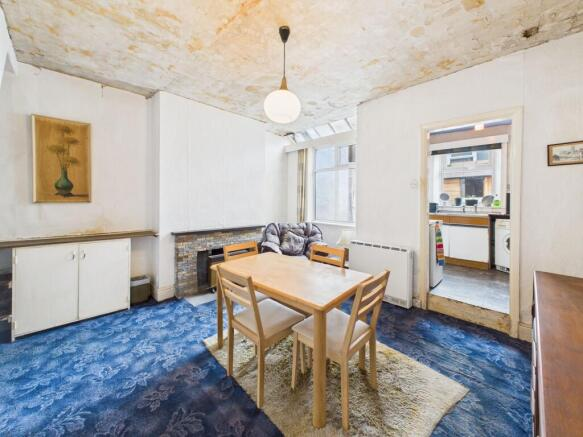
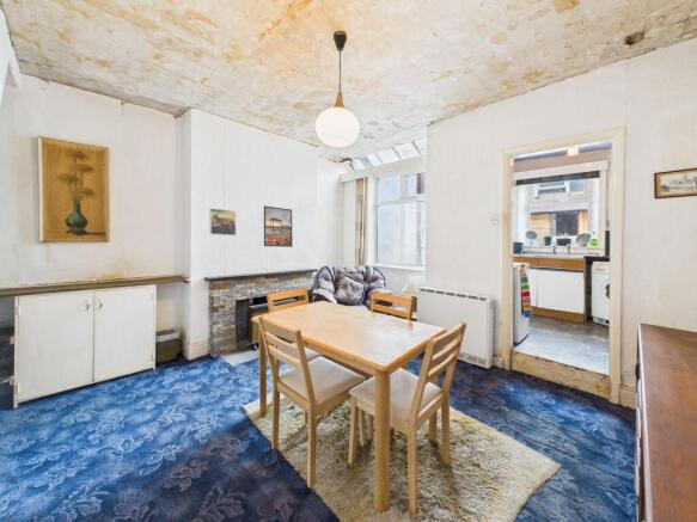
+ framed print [208,208,237,237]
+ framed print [263,204,294,248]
